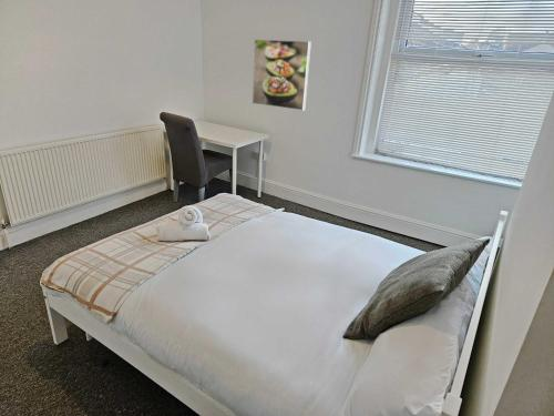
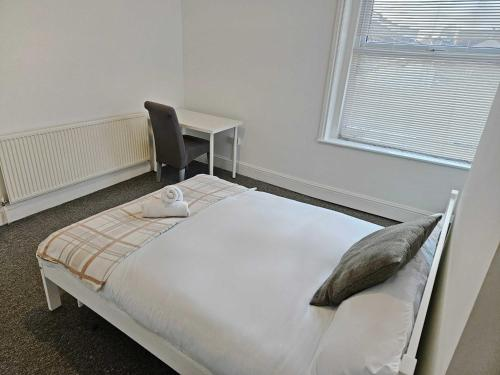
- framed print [252,39,312,112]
